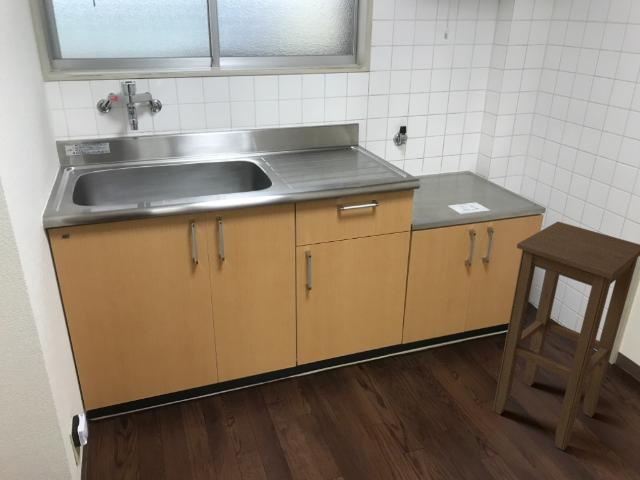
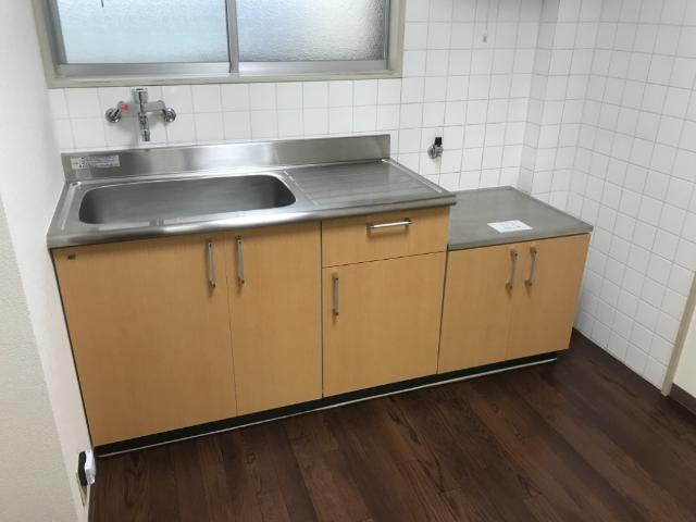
- stool [492,221,640,451]
